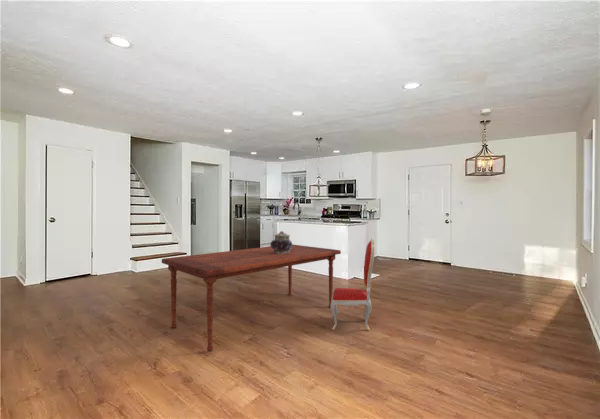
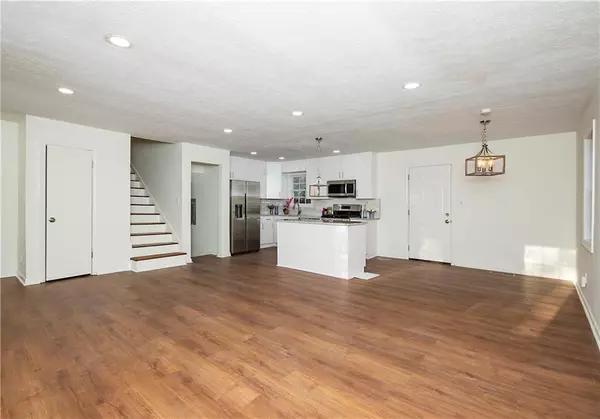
- dining table [161,244,342,352]
- dining chair [330,238,376,331]
- decorative container [269,230,293,254]
